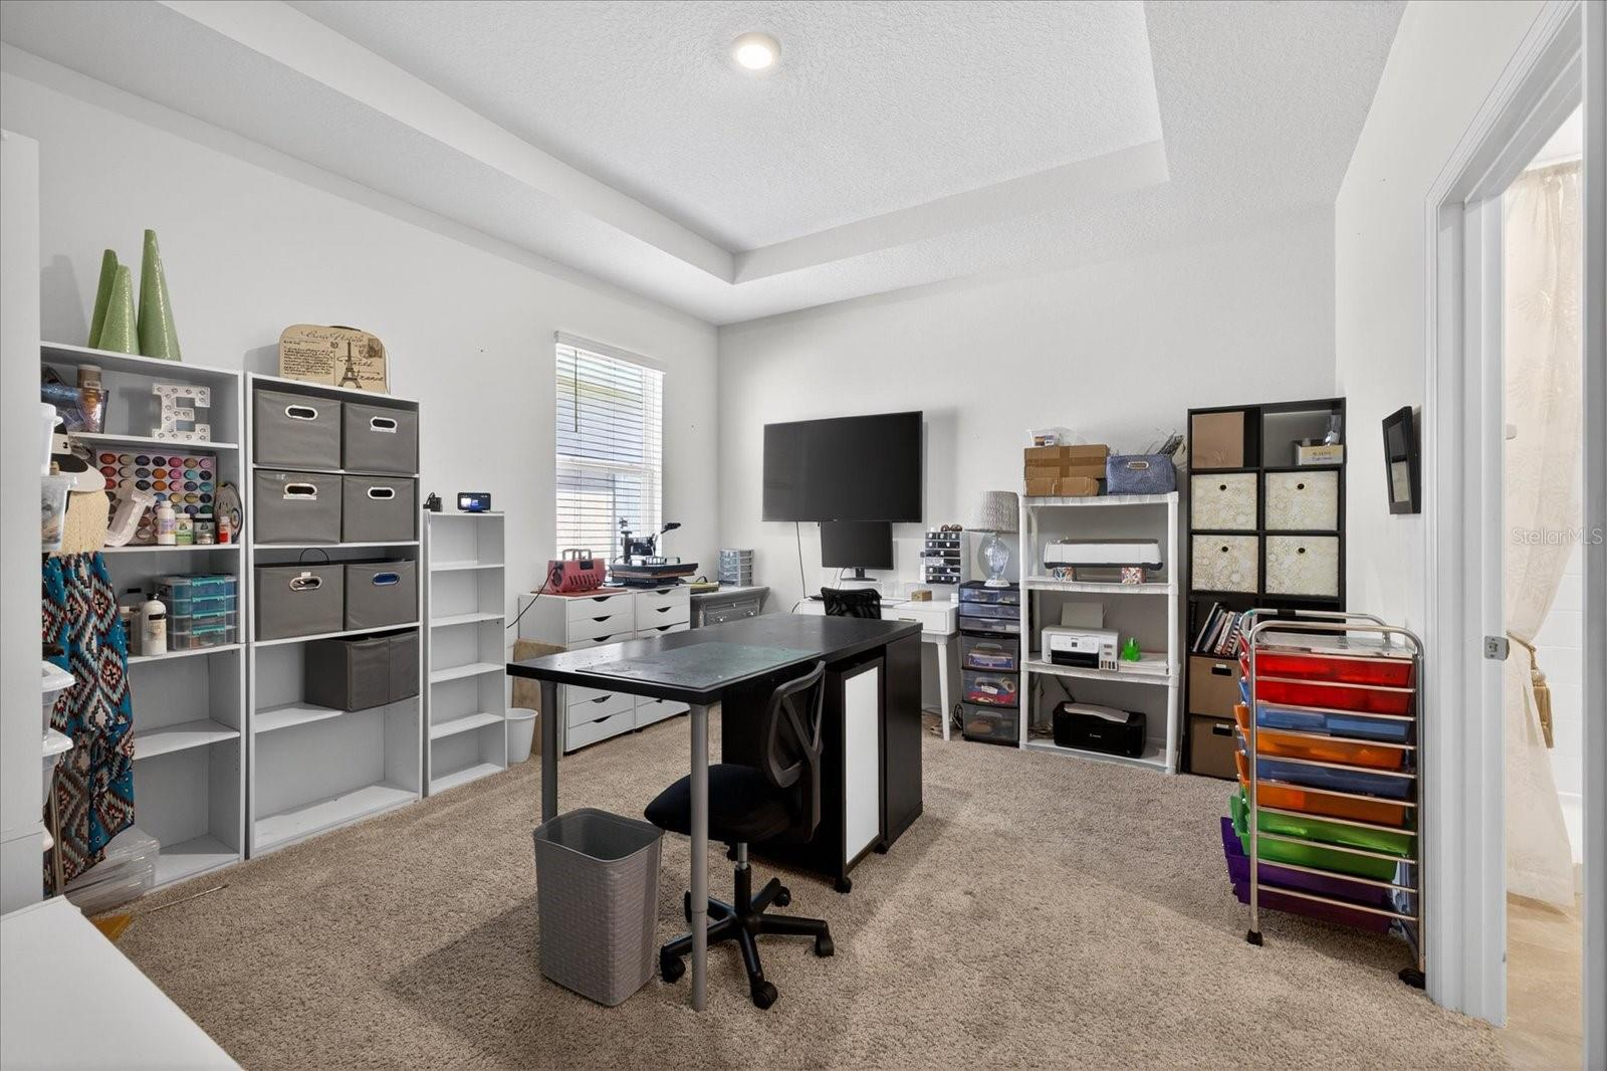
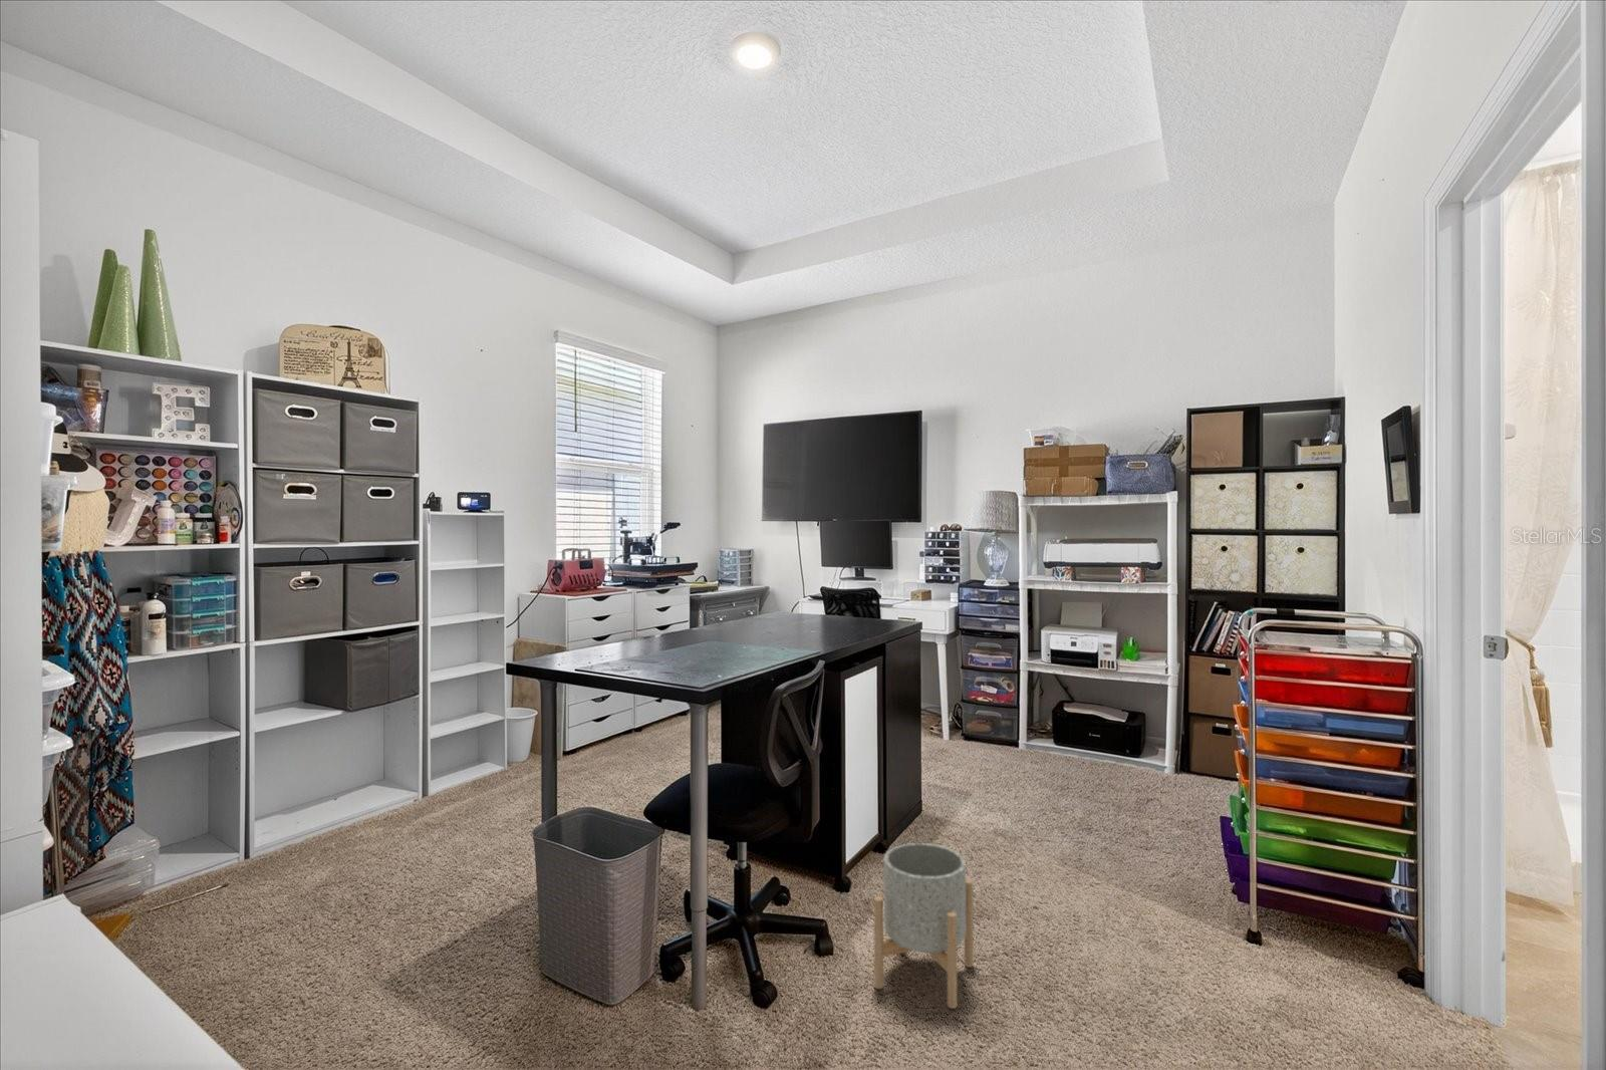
+ planter [873,842,974,1010]
